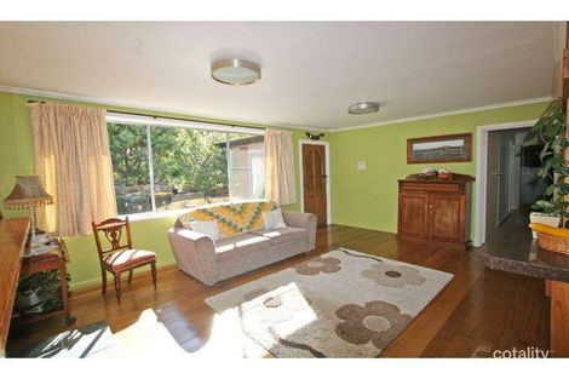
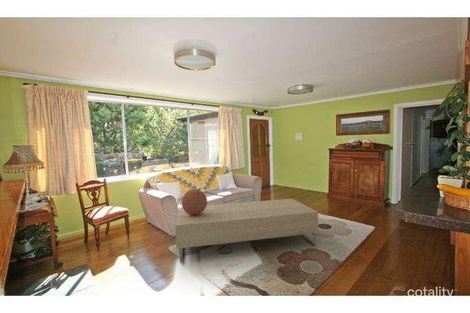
+ coffee table [175,198,319,263]
+ decorative sphere [181,188,208,215]
